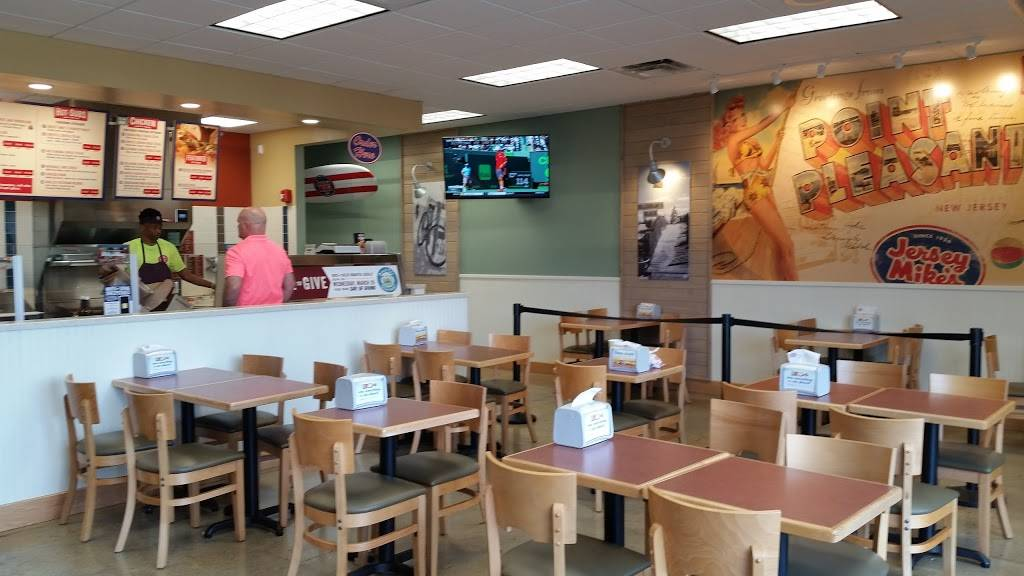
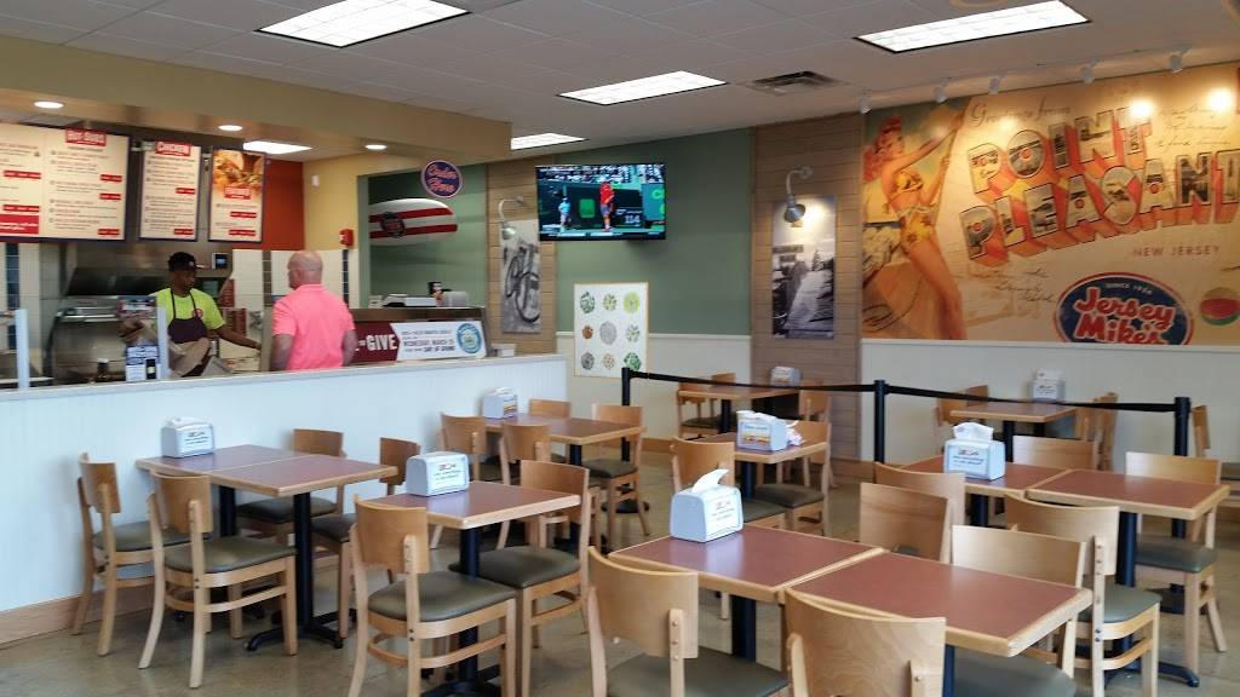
+ wall art [573,281,649,382]
